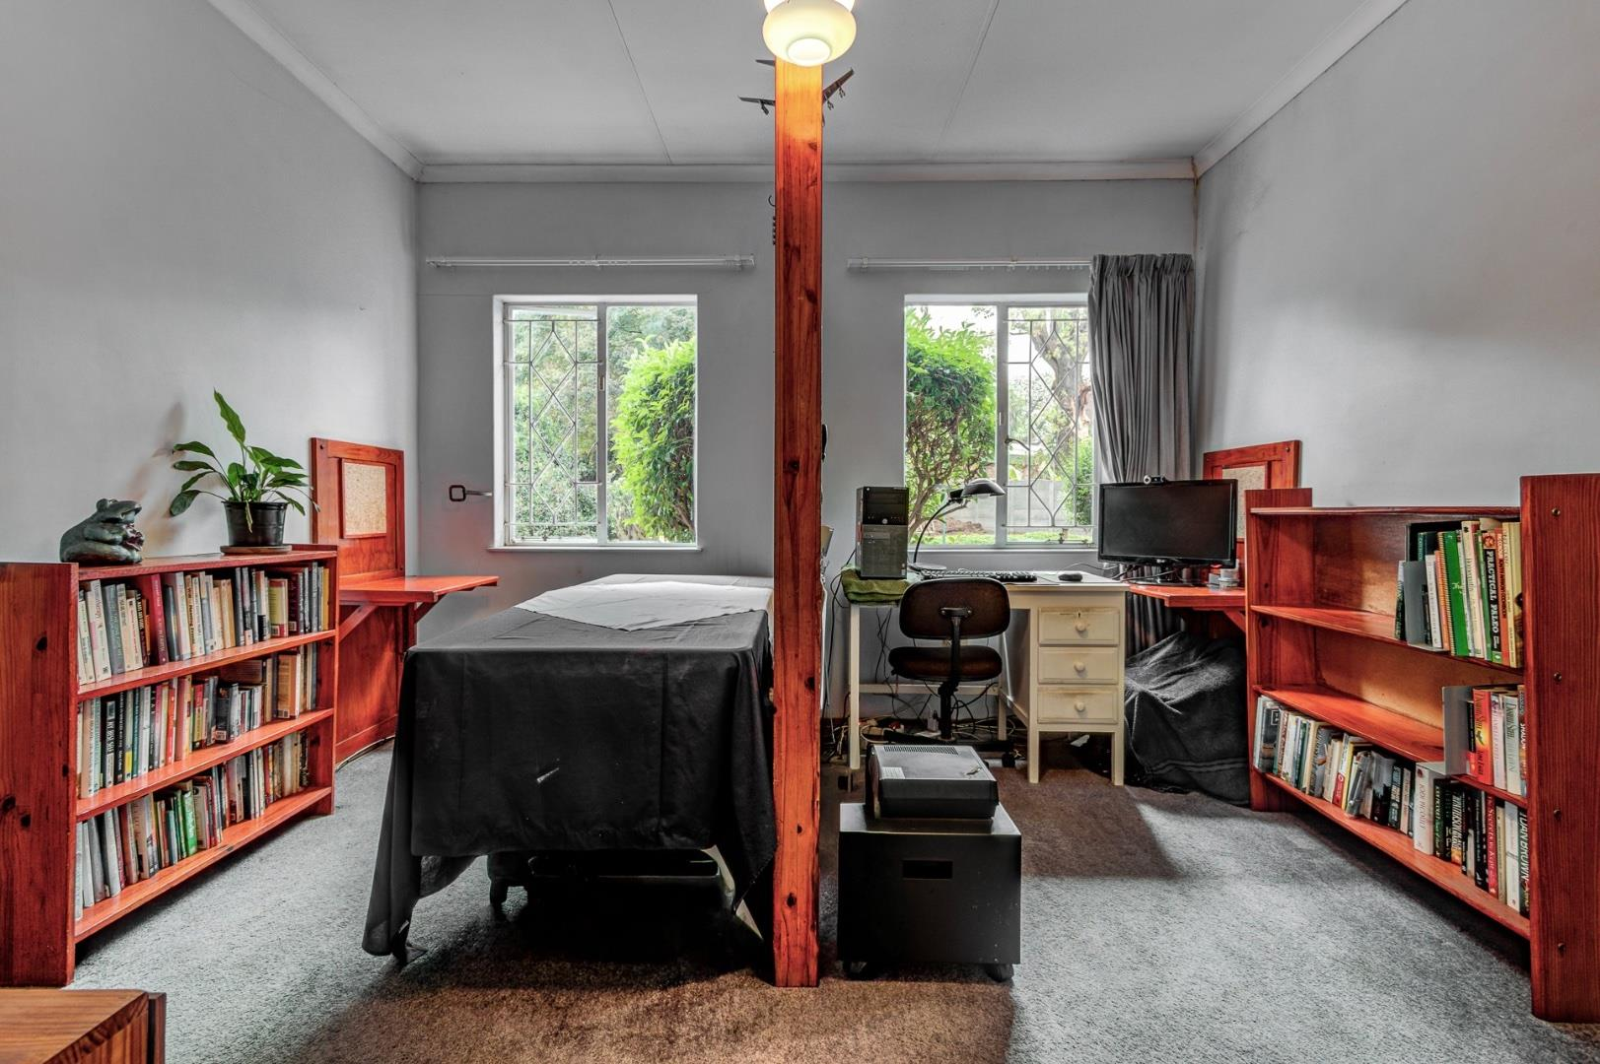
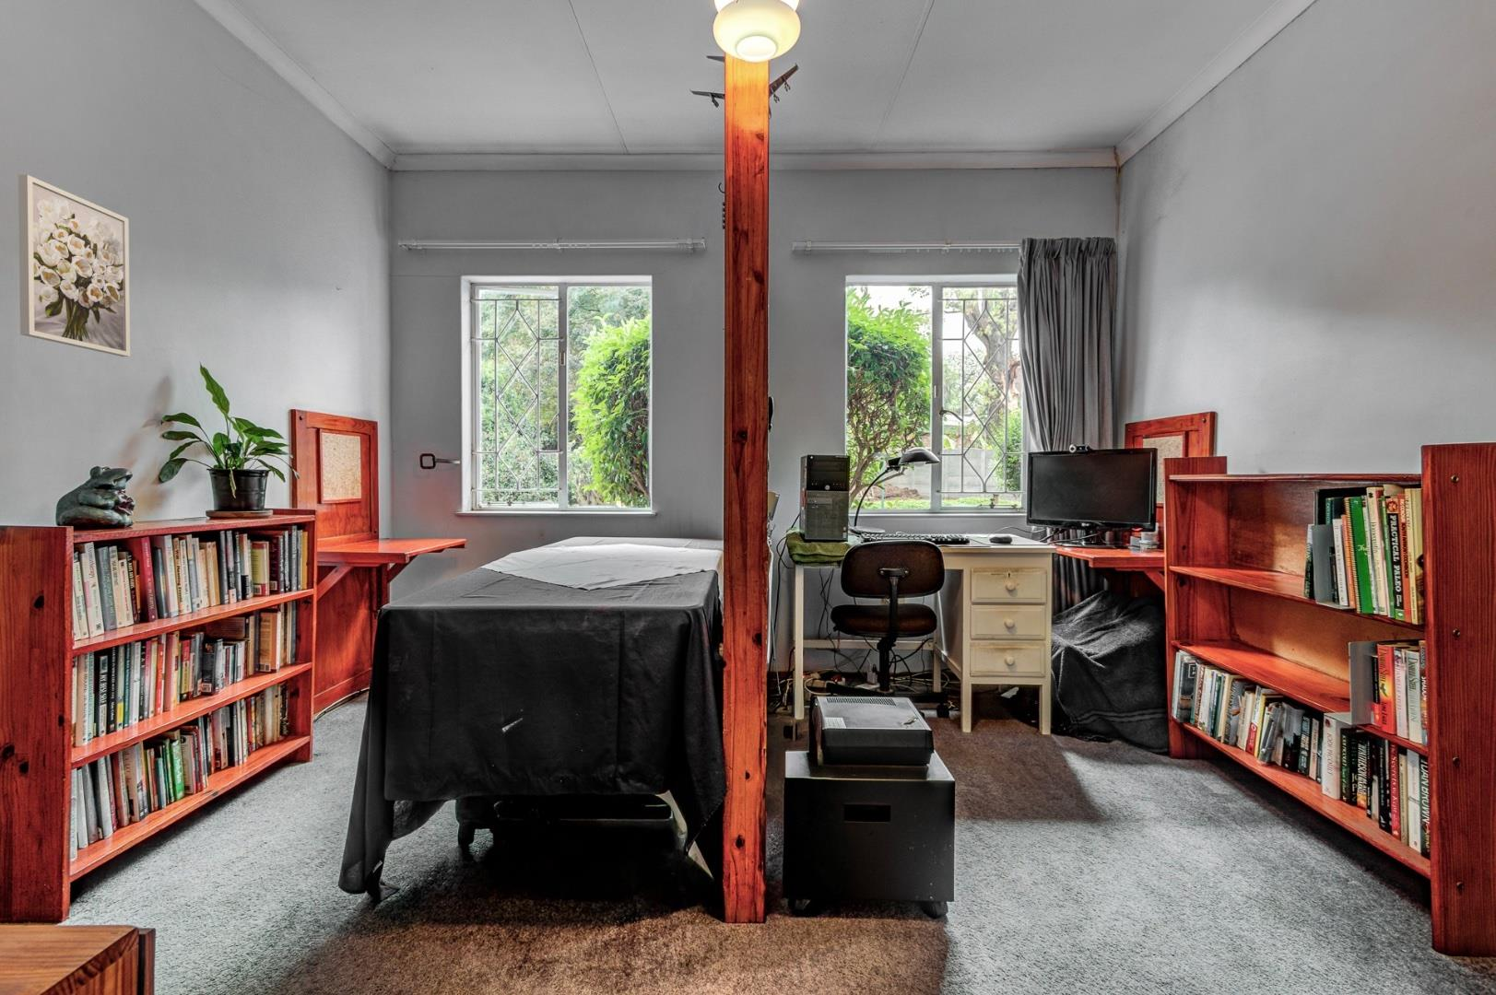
+ wall art [18,174,131,358]
